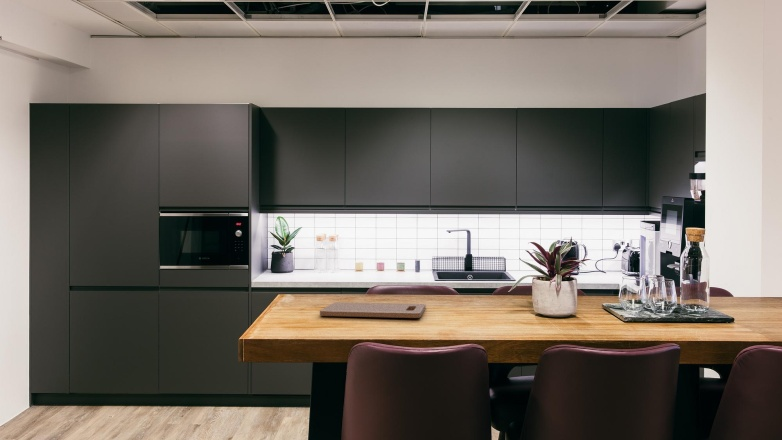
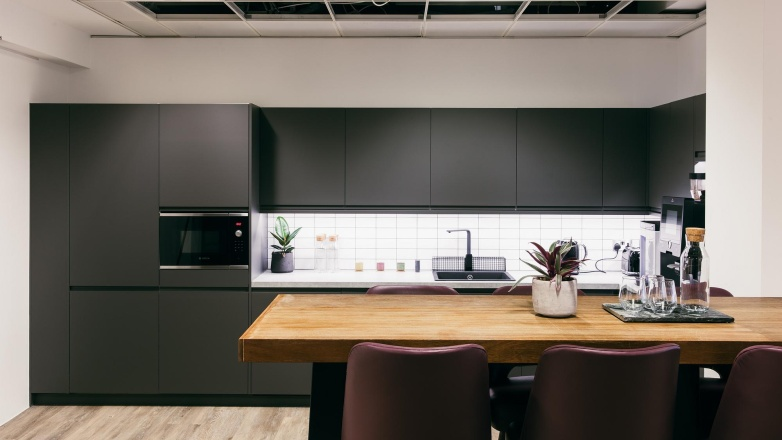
- cutting board [319,301,427,319]
